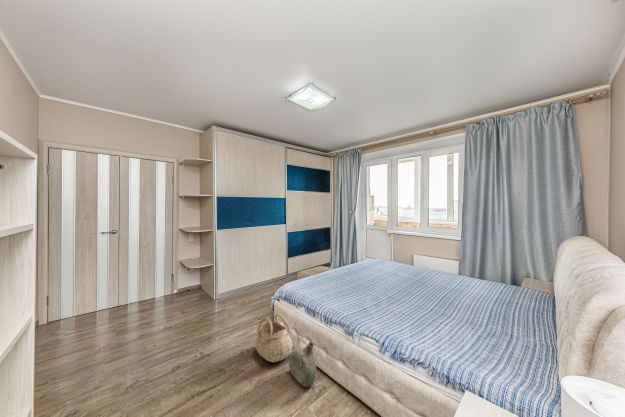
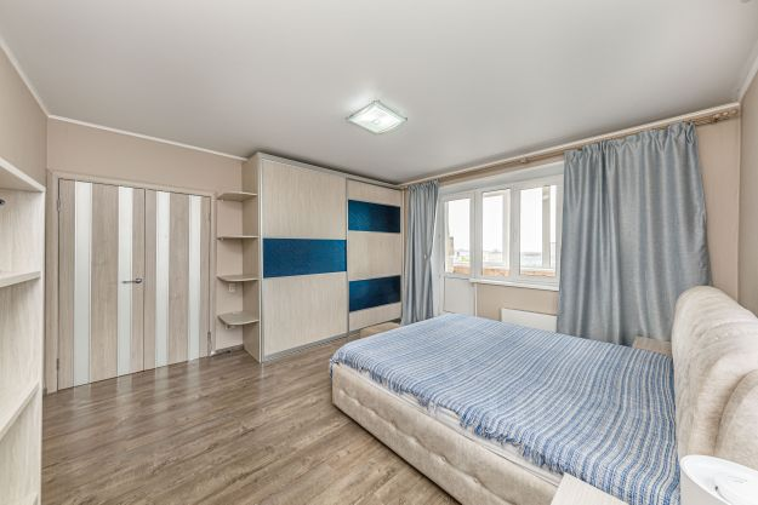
- basket [254,312,294,363]
- ceramic jug [289,336,317,388]
